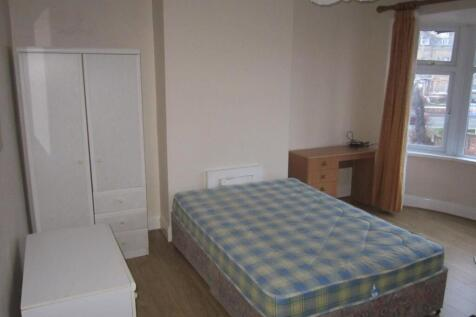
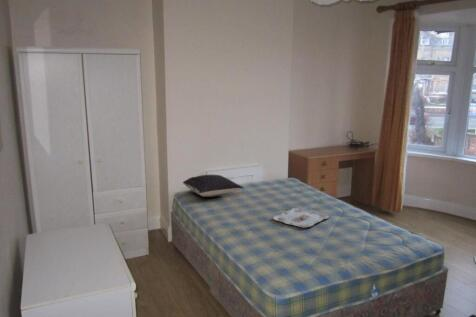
+ serving tray [272,207,330,228]
+ pillow [182,174,245,198]
